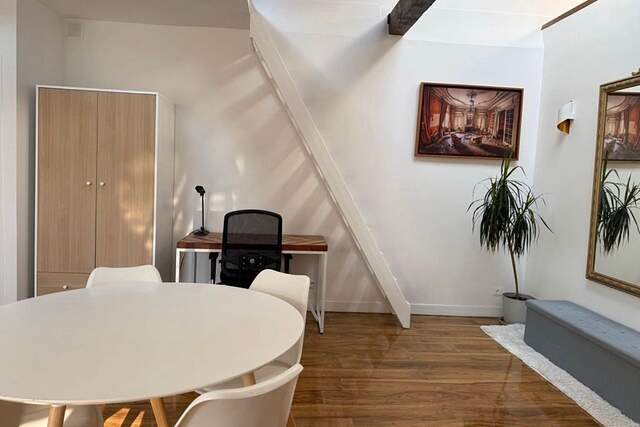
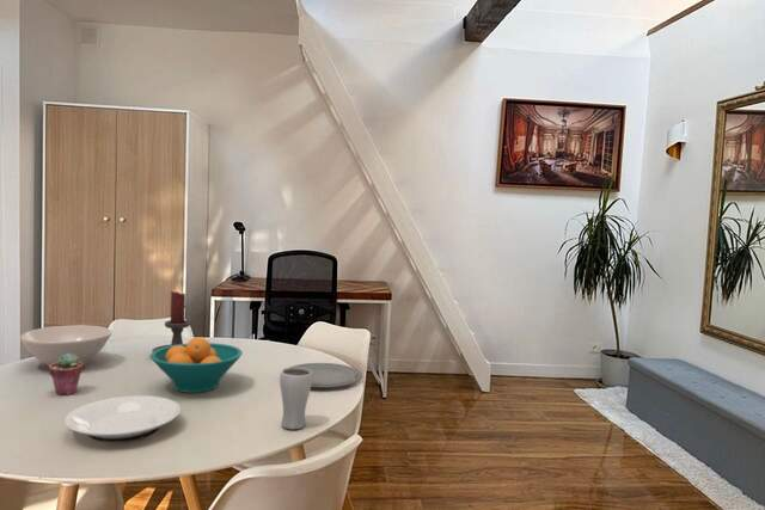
+ bowl [19,324,112,368]
+ fruit bowl [148,336,244,394]
+ candle holder [151,290,191,352]
+ potted succulent [48,354,85,397]
+ drinking glass [279,367,312,430]
+ plate [63,394,182,443]
+ plate [288,362,363,389]
